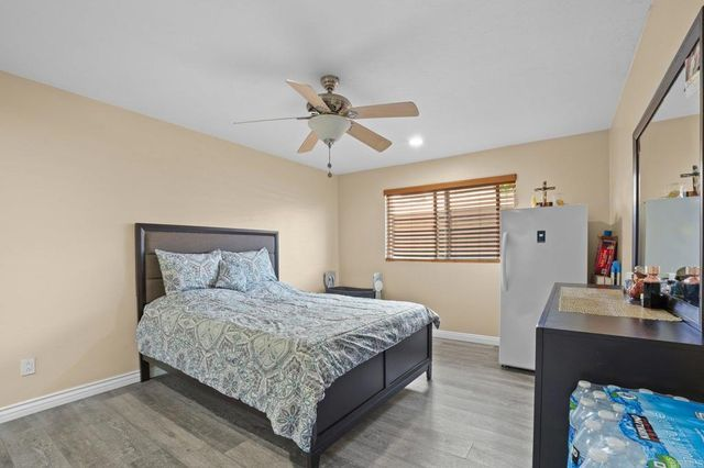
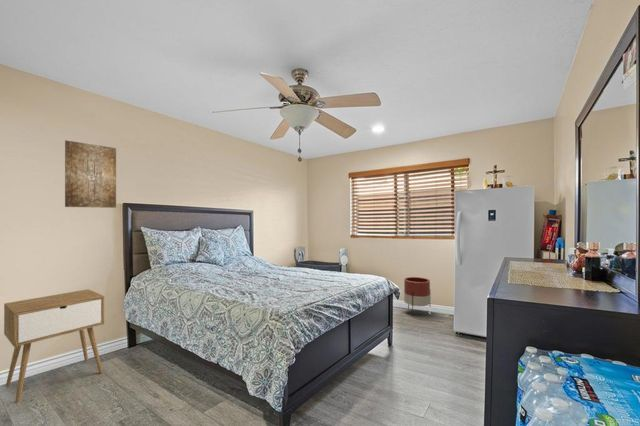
+ wall art [64,139,117,209]
+ planter [403,276,431,317]
+ nightstand [3,288,105,404]
